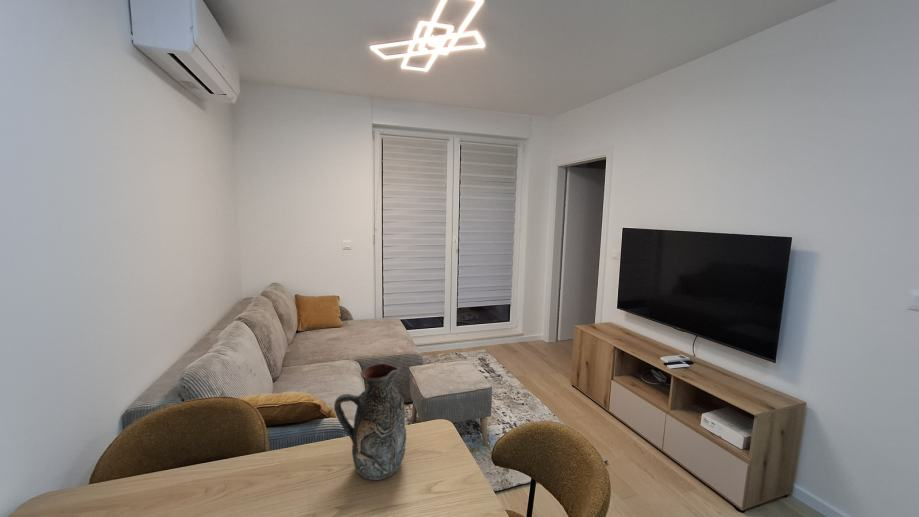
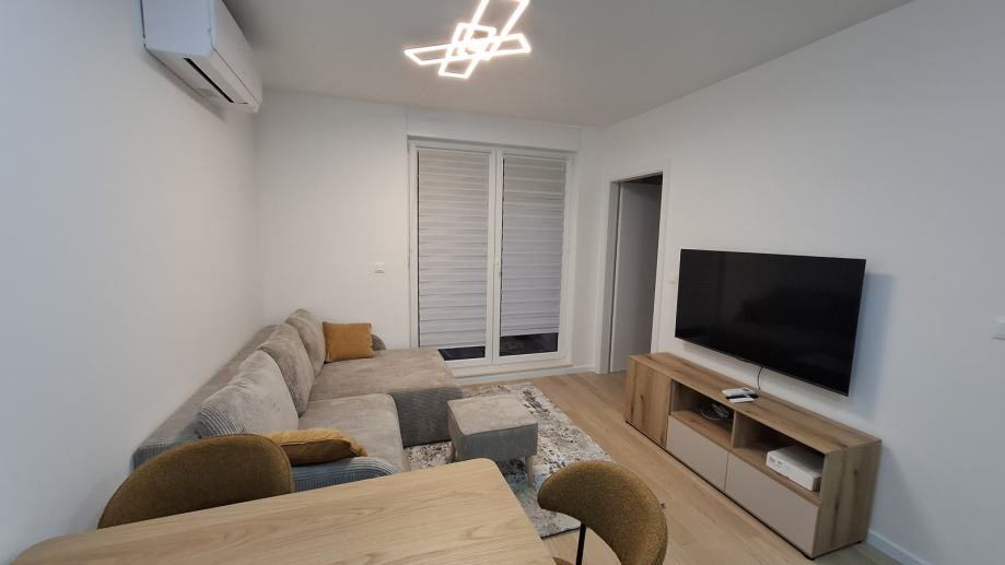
- decorative vase [333,363,407,481]
